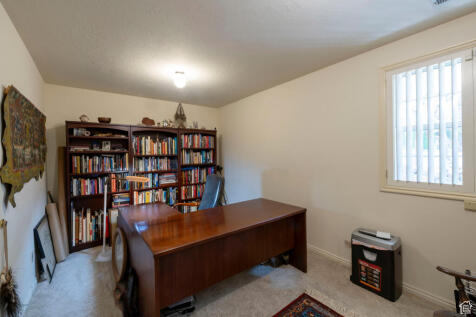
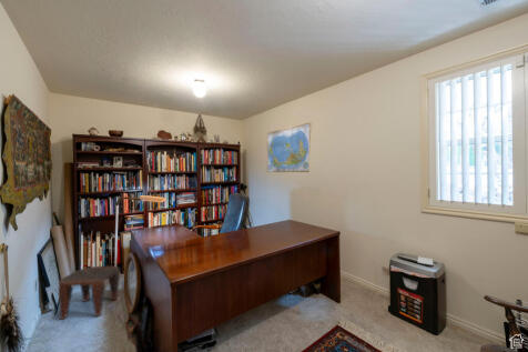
+ world map [266,121,313,173]
+ stool [58,265,121,321]
